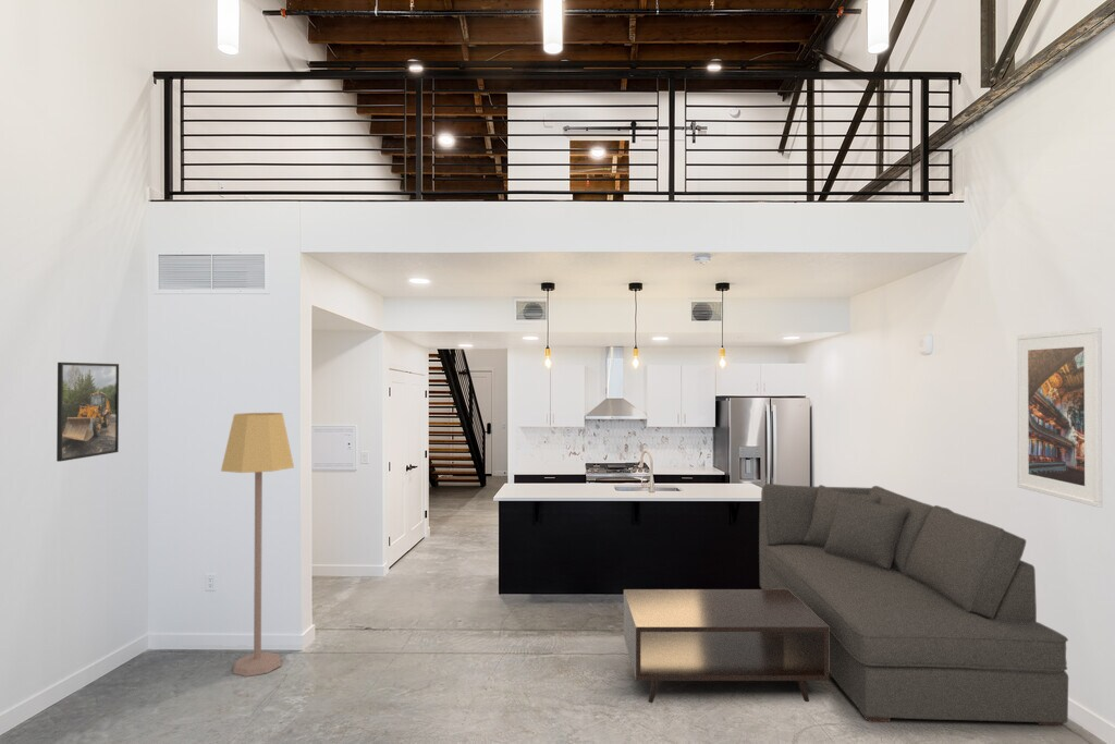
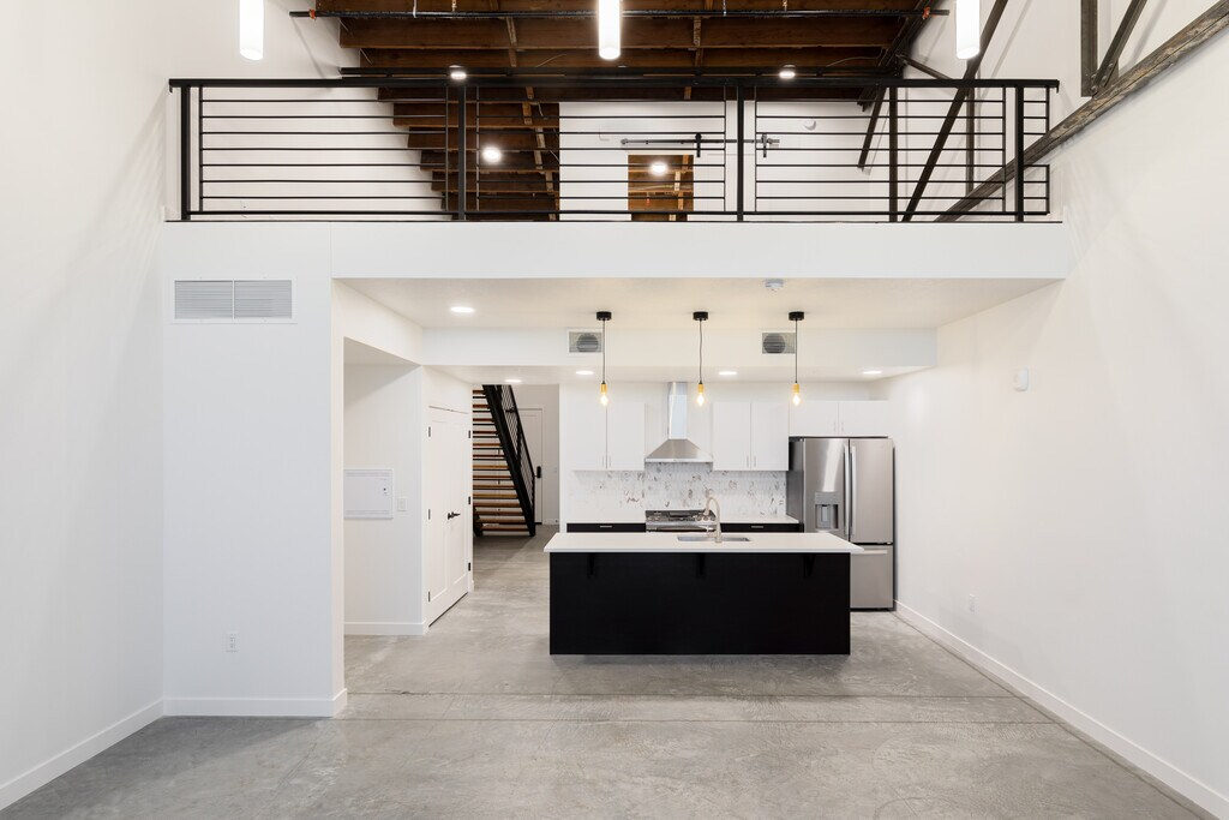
- sofa [758,483,1069,727]
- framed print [1016,327,1103,509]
- coffee table [623,588,830,704]
- lamp [220,412,295,678]
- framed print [56,362,120,463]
